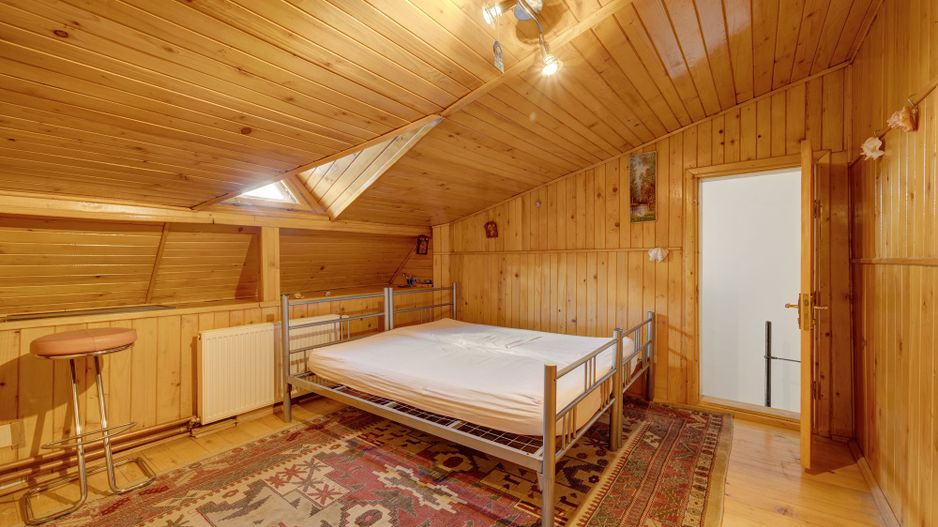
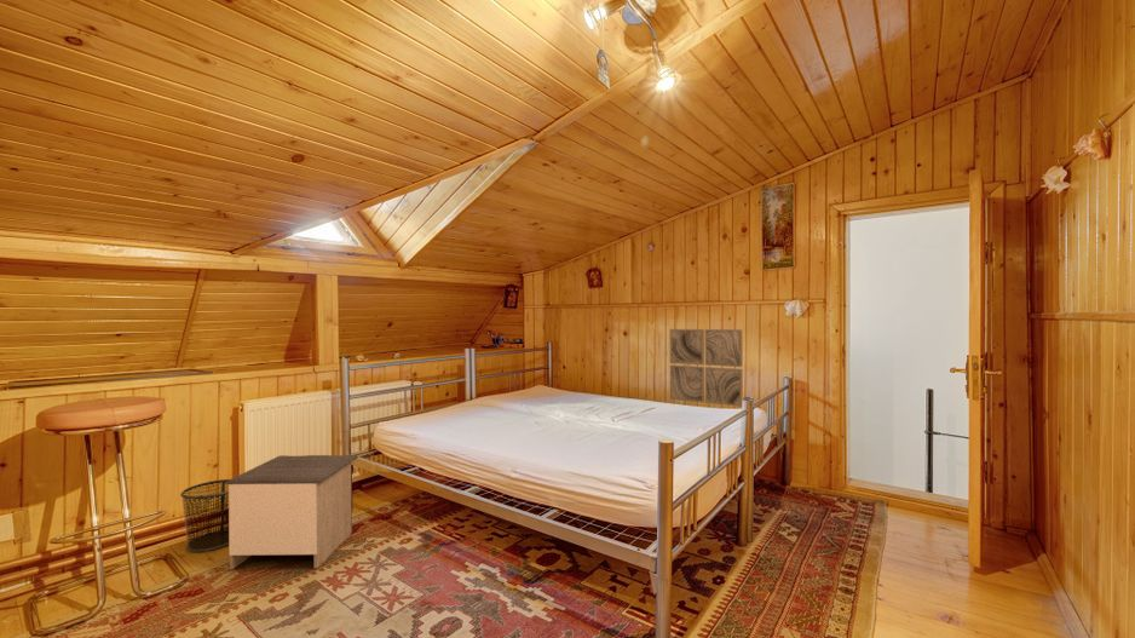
+ wall art [669,328,744,408]
+ nightstand [225,454,359,570]
+ waste bin [179,478,231,553]
